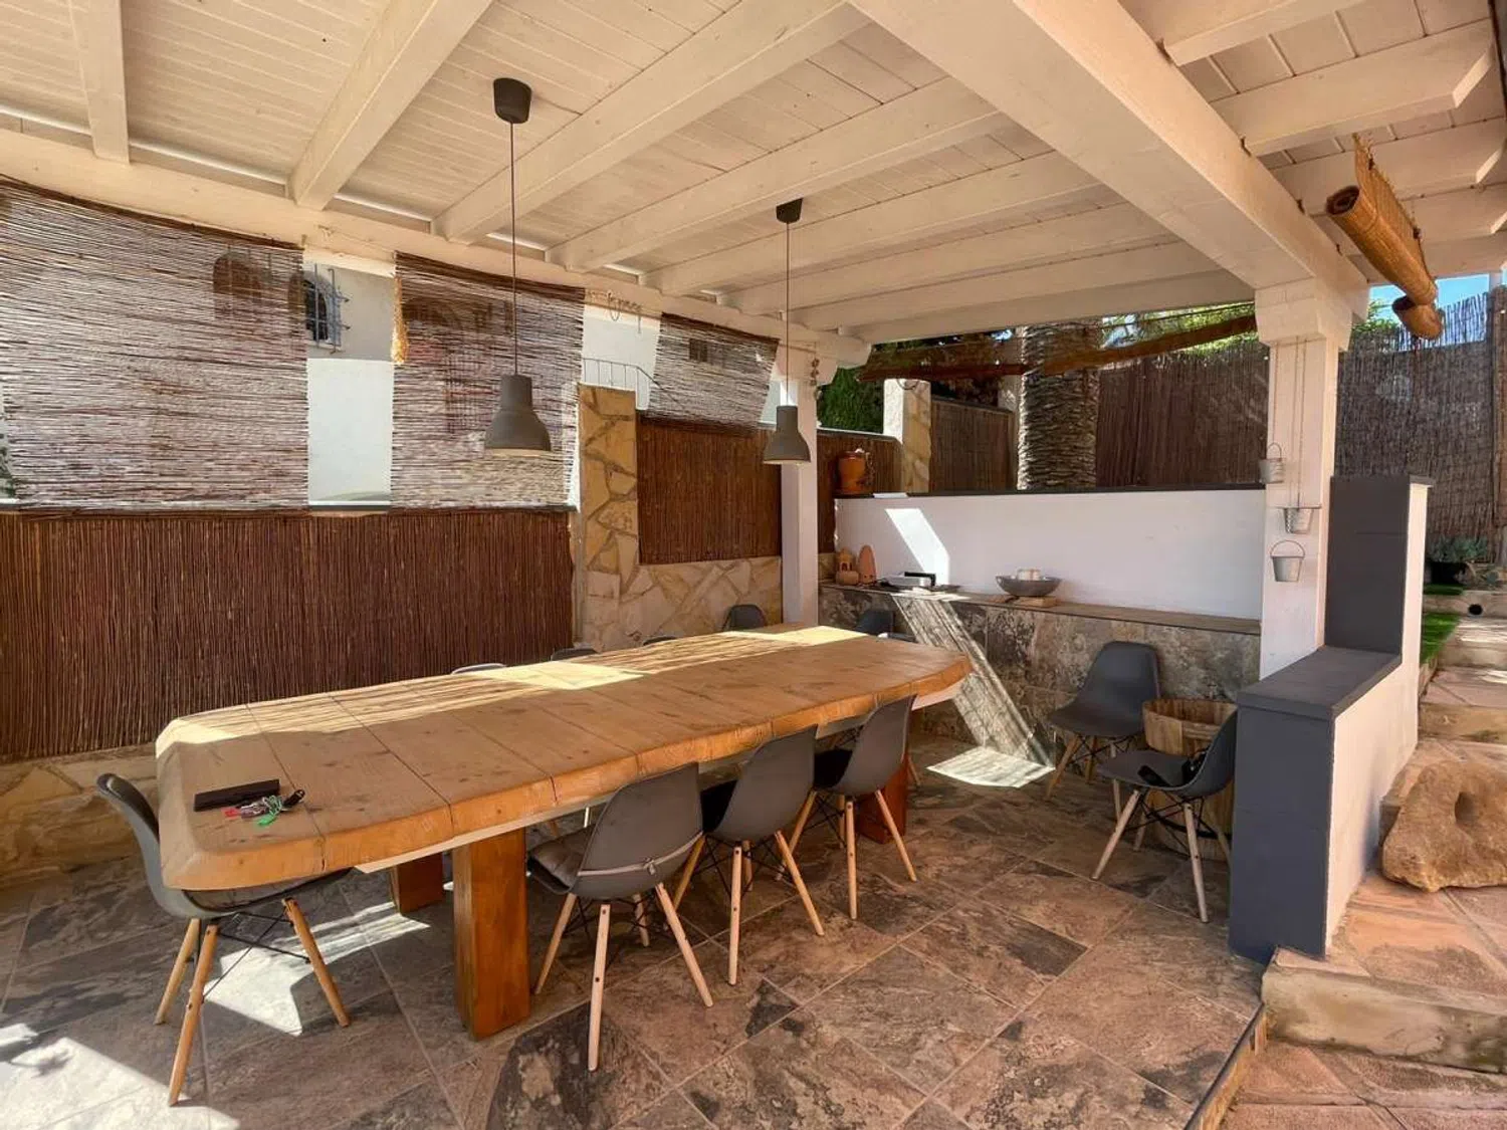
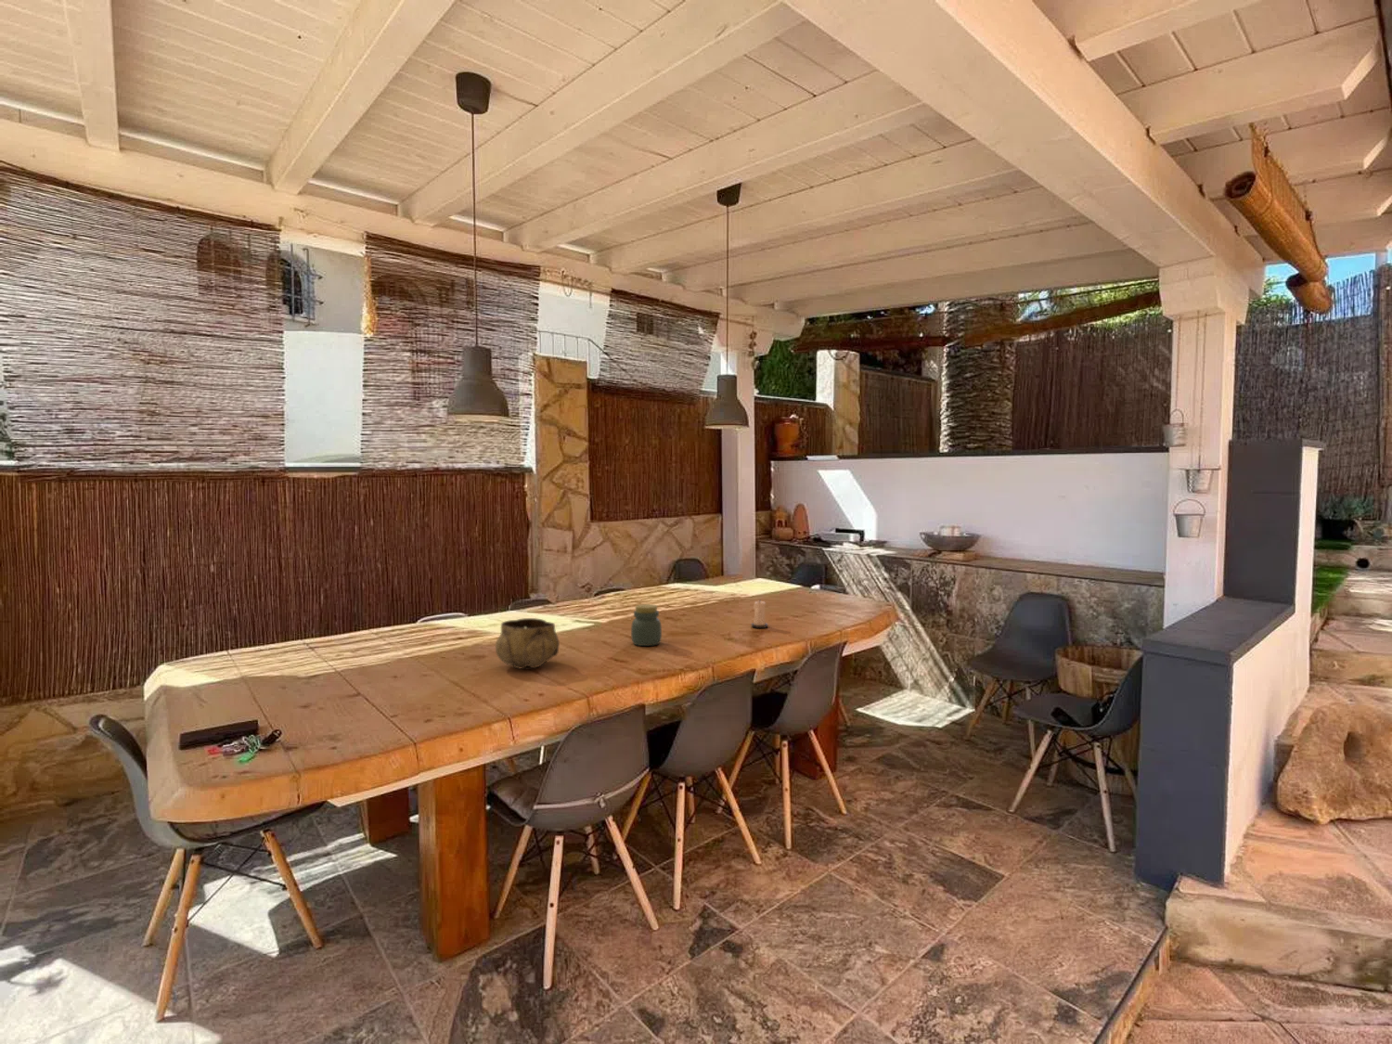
+ jar [630,603,663,647]
+ candle [751,599,768,629]
+ decorative bowl [494,617,560,670]
